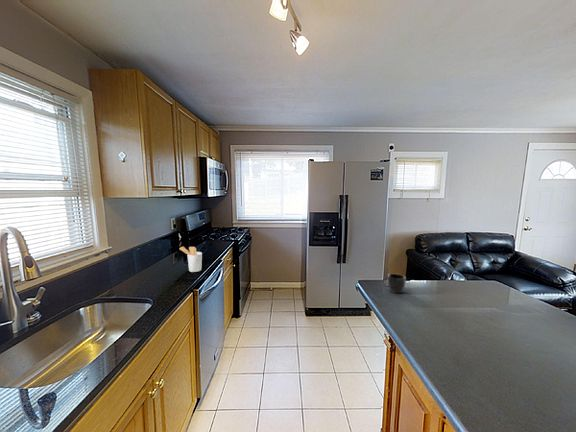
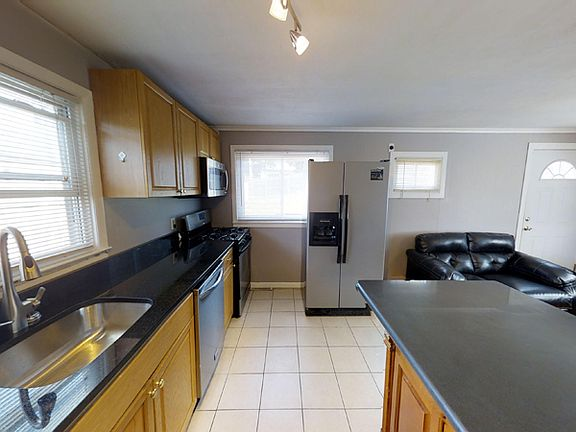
- utensil holder [178,245,203,273]
- mug [382,273,407,294]
